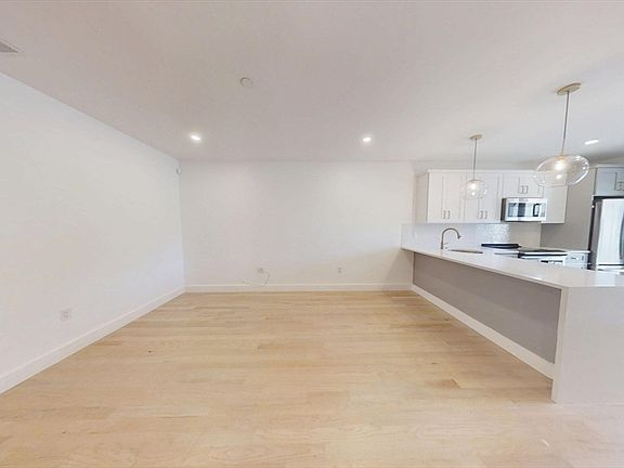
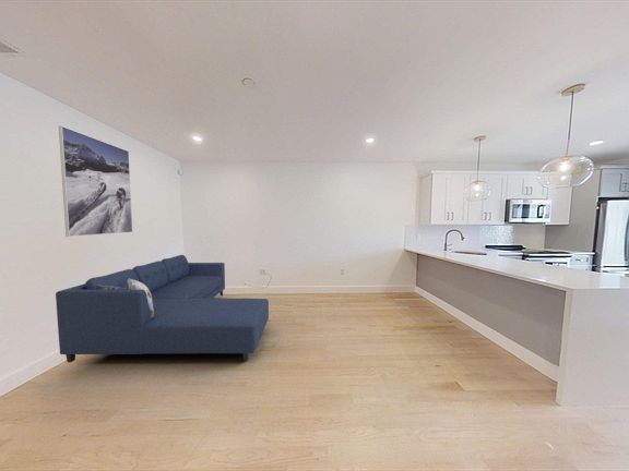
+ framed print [58,125,133,238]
+ sofa [55,254,270,363]
